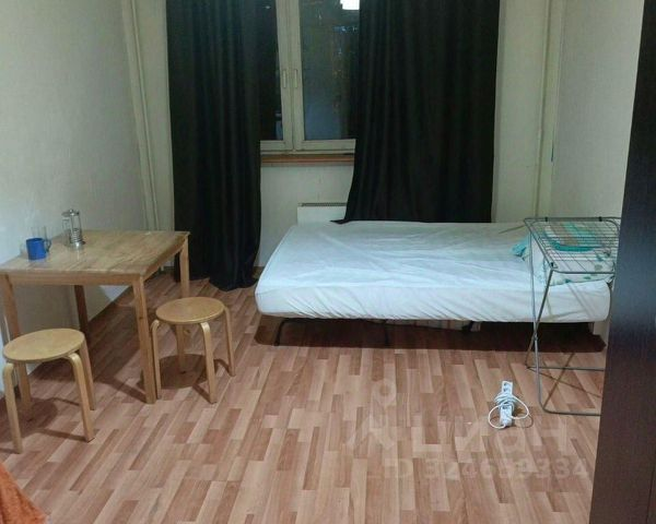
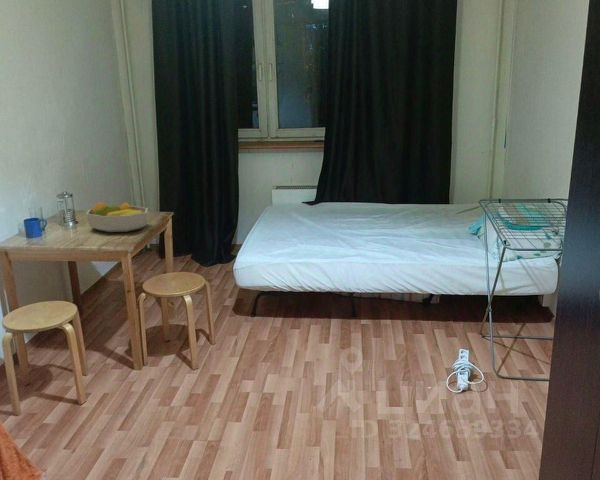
+ fruit bowl [85,201,149,233]
